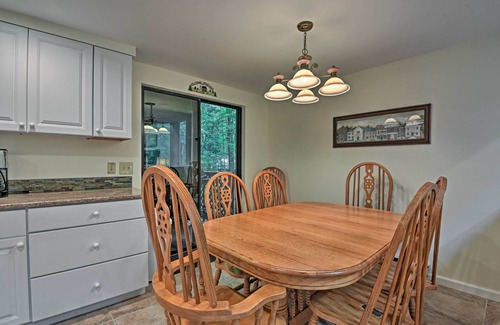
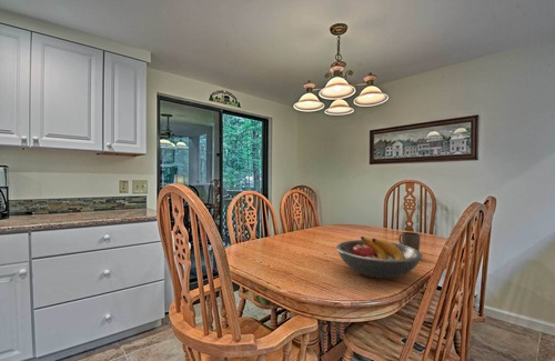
+ fruit bowl [335,235,424,279]
+ mug [398,231,421,251]
